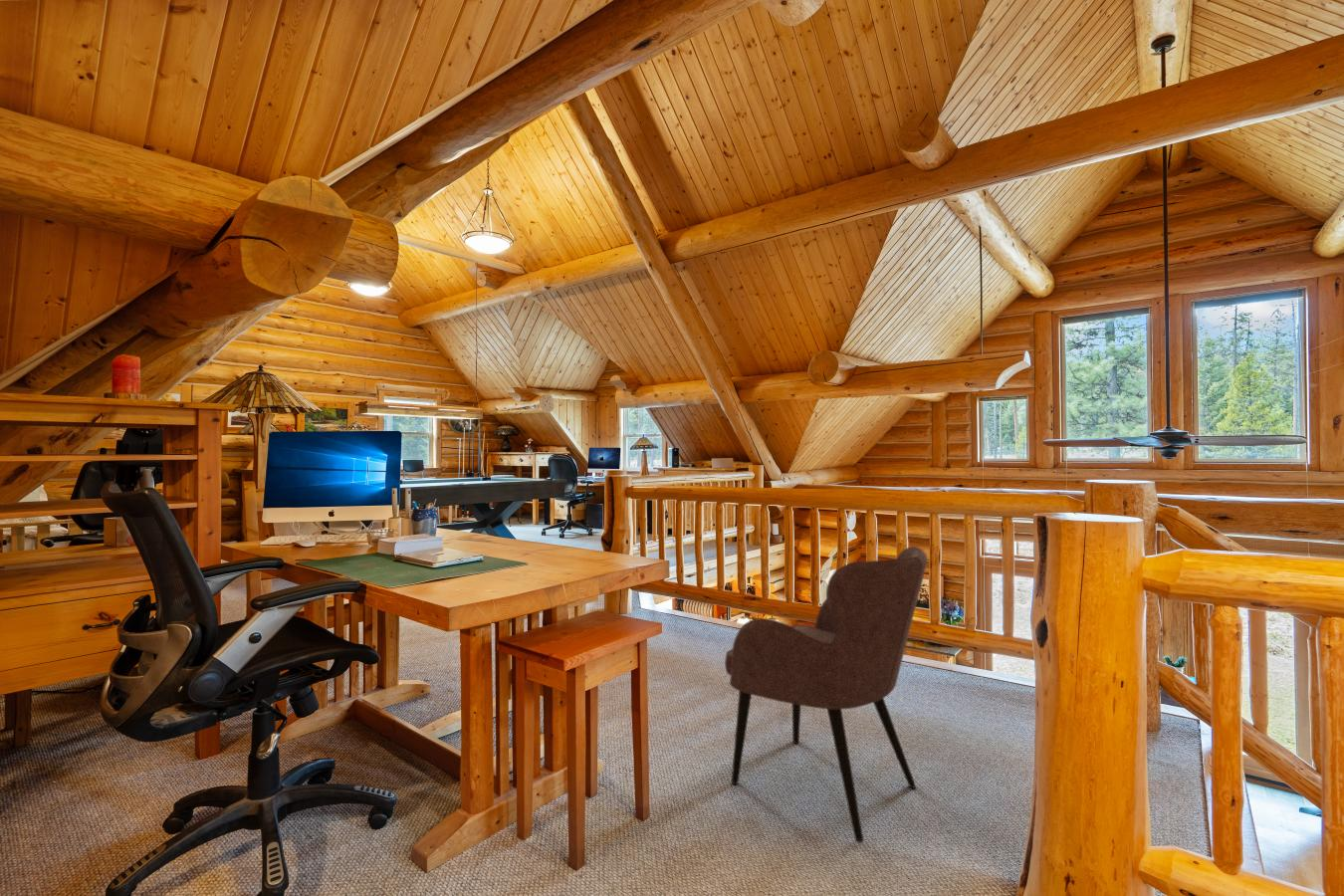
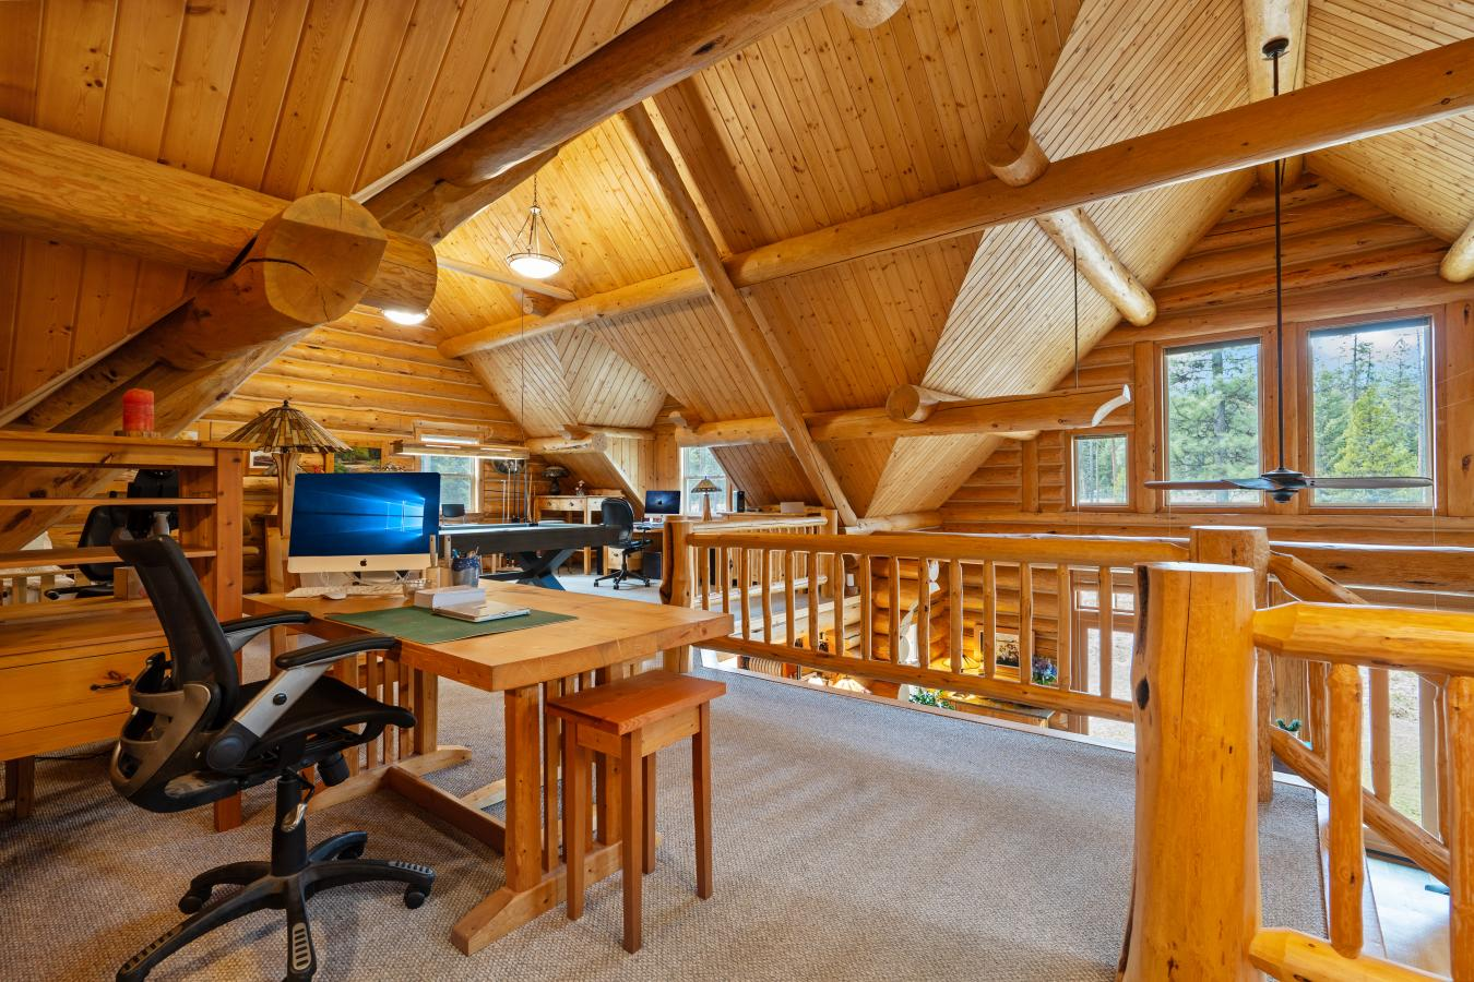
- armchair [724,546,929,843]
